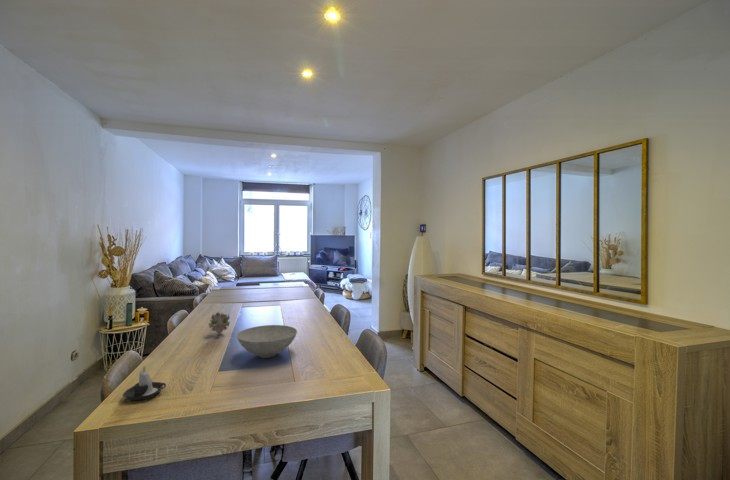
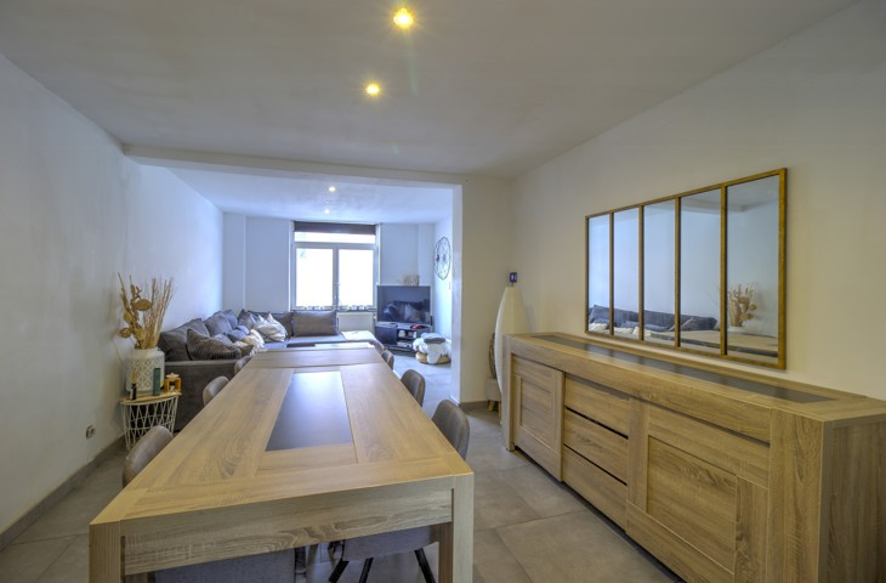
- candle [122,365,167,401]
- bowl [236,324,298,359]
- flower [208,311,231,337]
